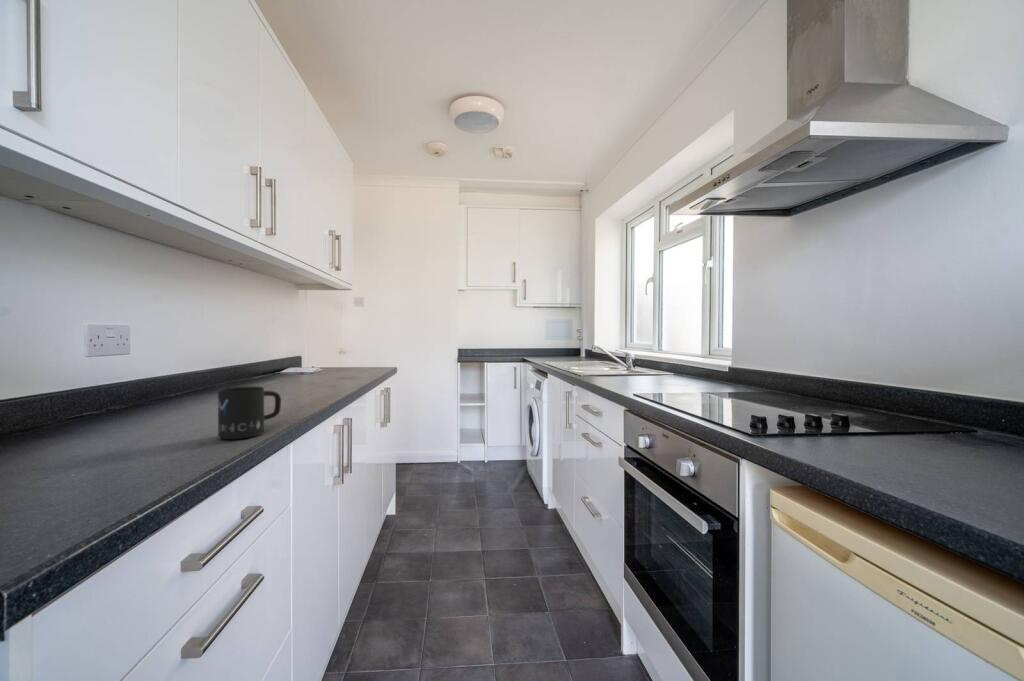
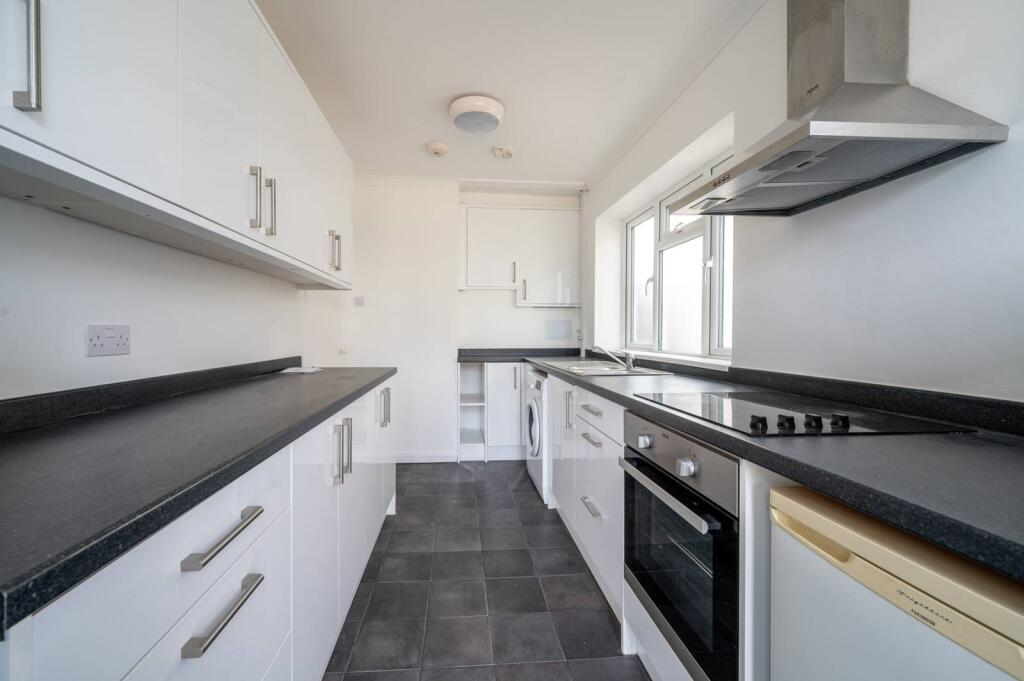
- mug [217,386,282,440]
